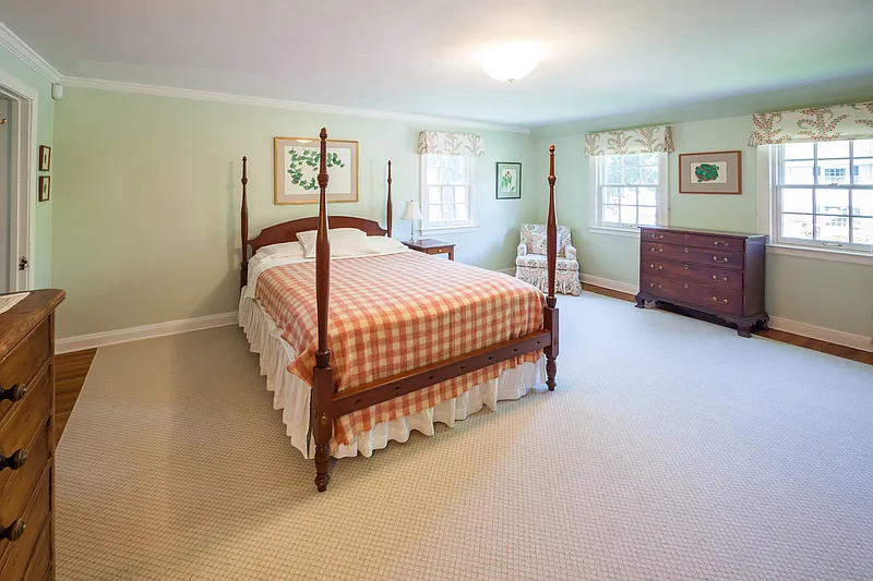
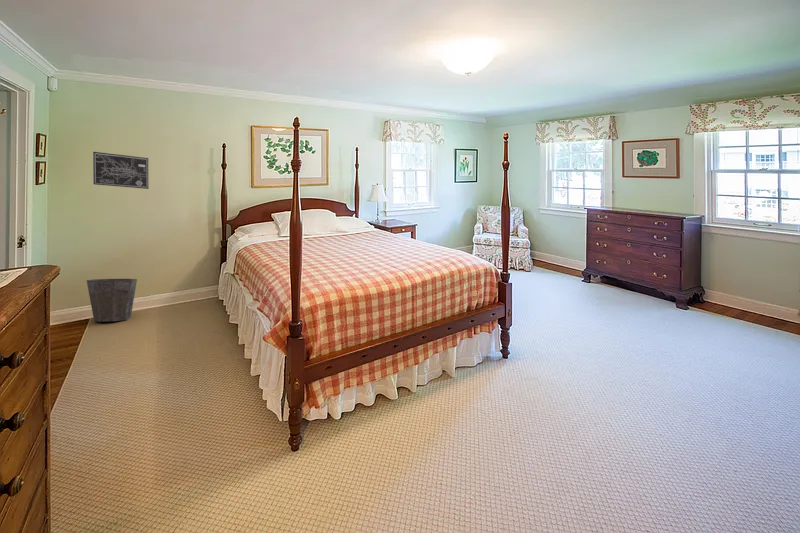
+ waste bin [86,278,138,323]
+ wall art [92,151,149,190]
